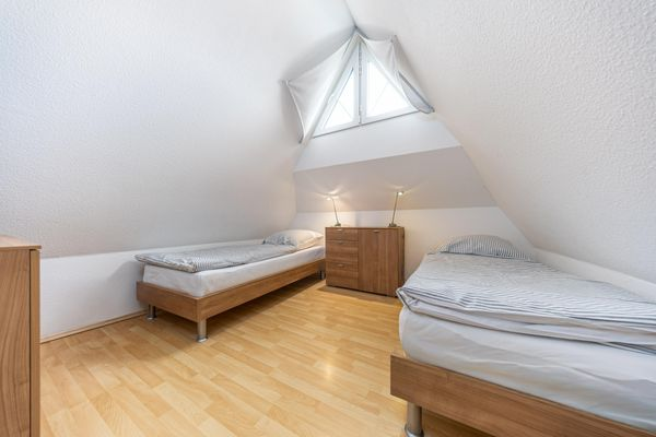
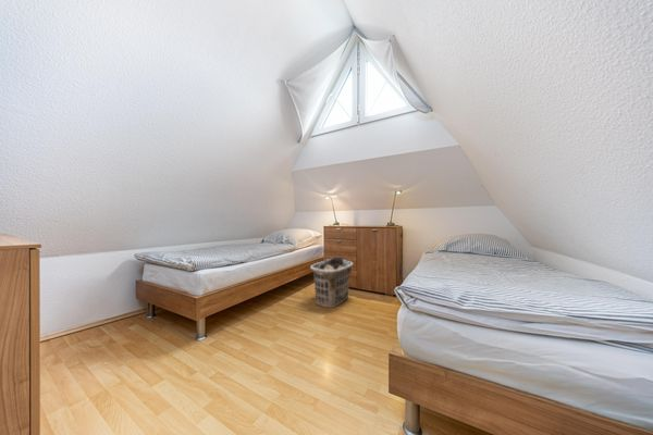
+ clothes hamper [309,256,355,309]
